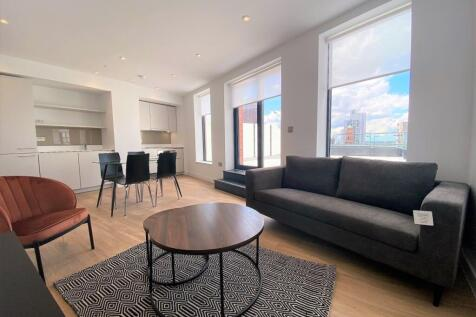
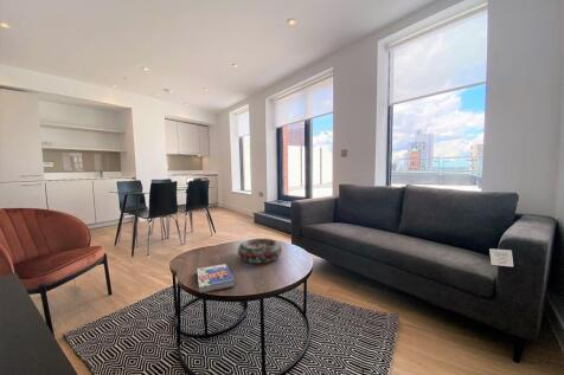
+ book [196,263,236,295]
+ decorative bowl [237,238,283,264]
